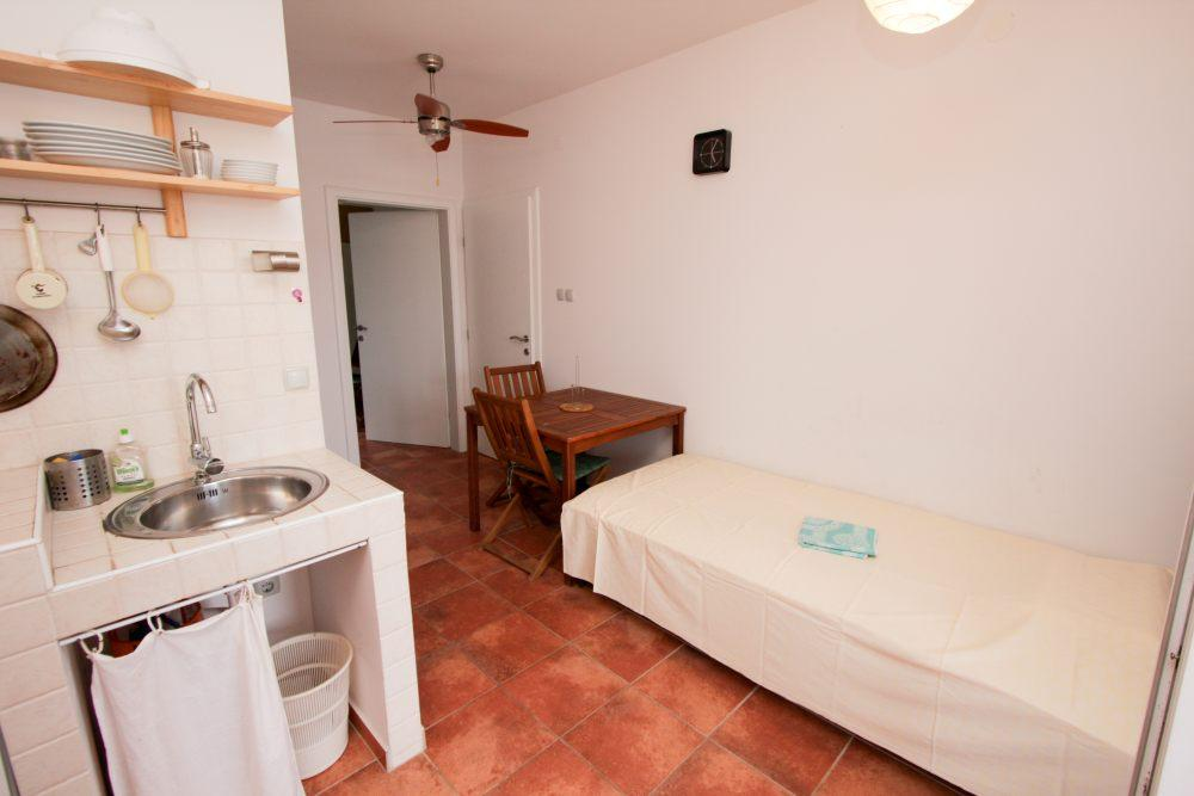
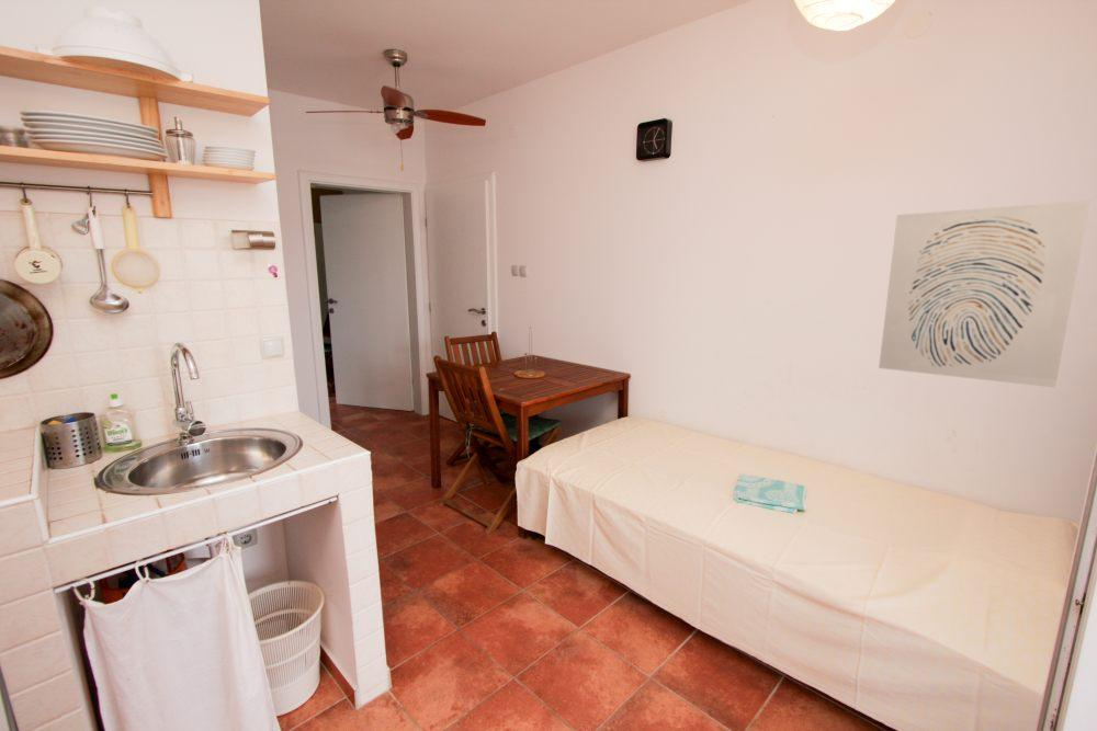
+ wall art [878,199,1092,388]
